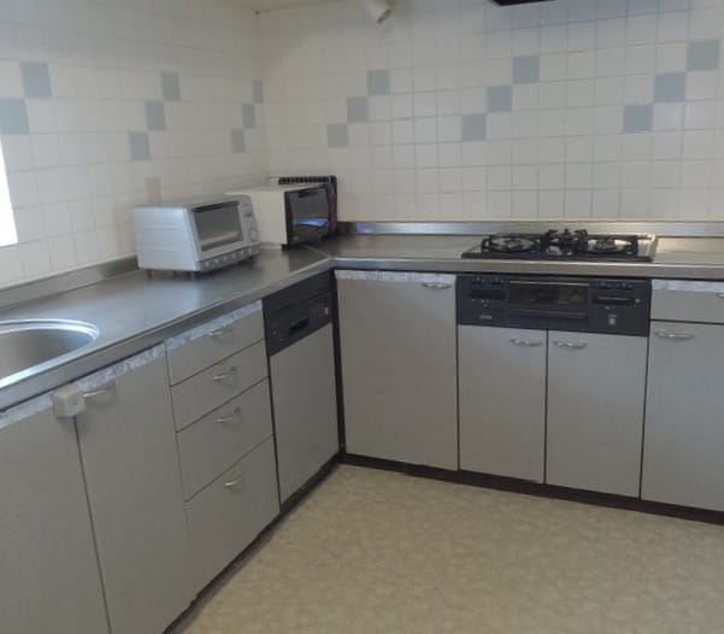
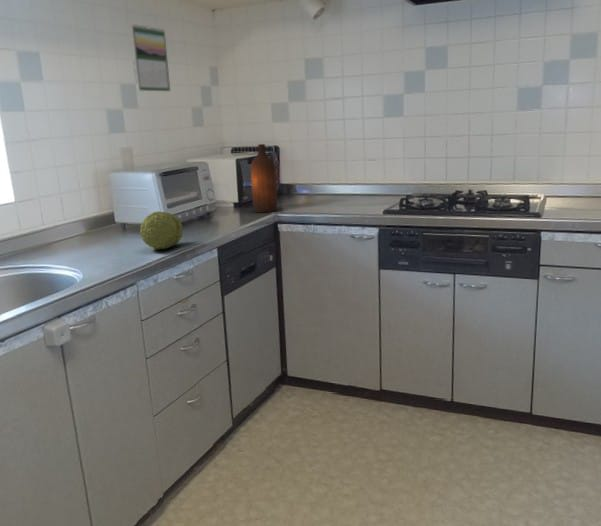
+ calendar [130,23,171,92]
+ fruit [139,210,184,250]
+ bottle [250,143,278,213]
